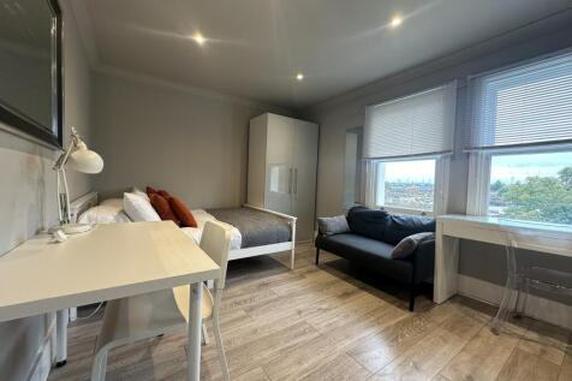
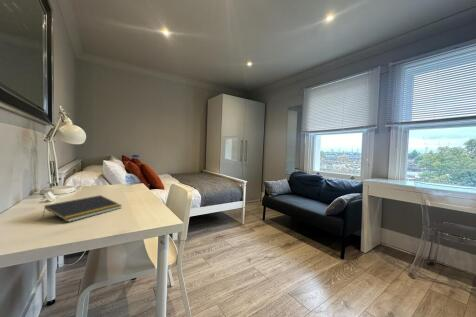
+ notepad [41,194,123,223]
+ water bottle [124,154,142,187]
